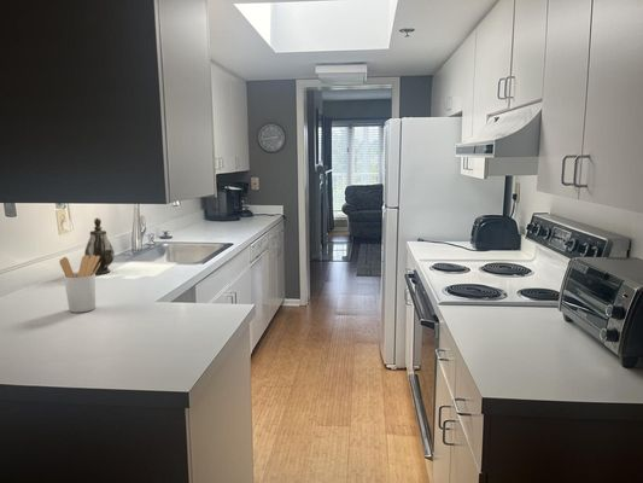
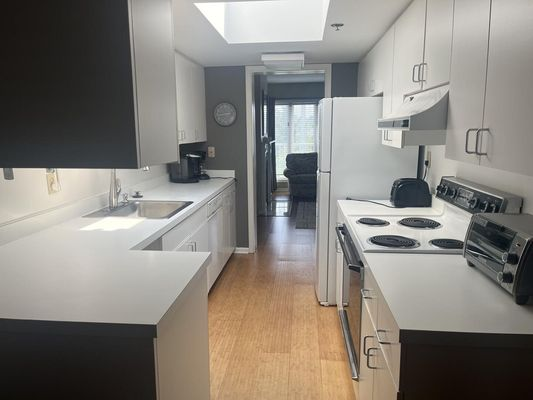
- teapot [83,217,116,275]
- utensil holder [58,255,100,314]
